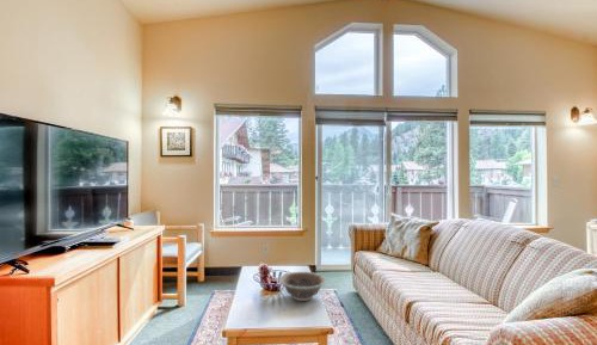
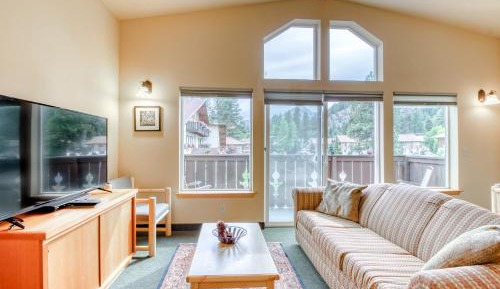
- decorative bowl [278,271,327,302]
